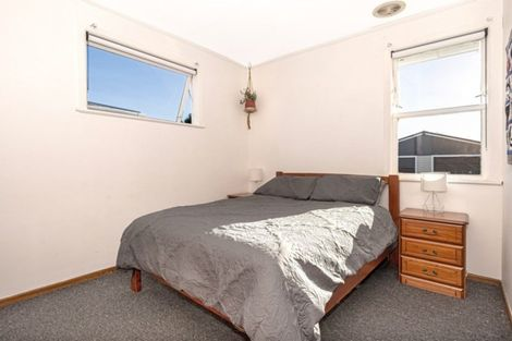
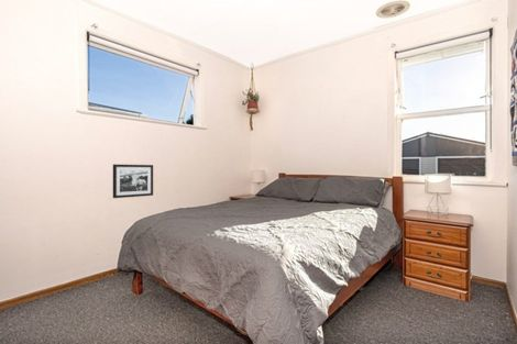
+ picture frame [112,164,154,199]
